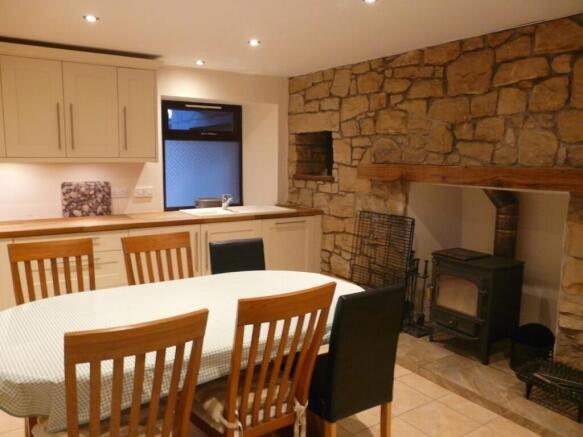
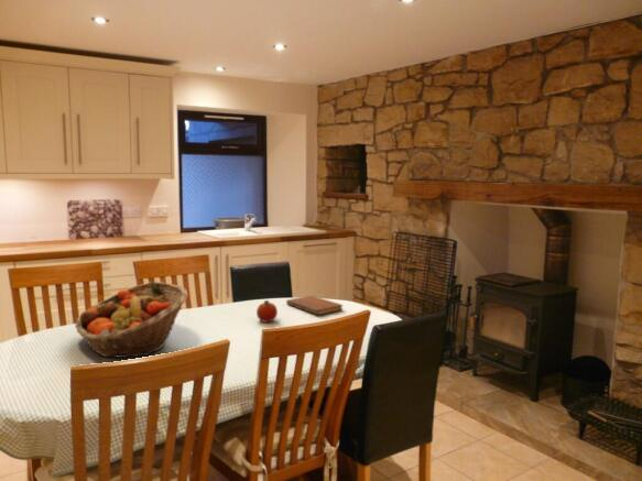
+ fruit [255,299,279,324]
+ fruit basket [74,281,189,359]
+ notebook [285,295,344,316]
